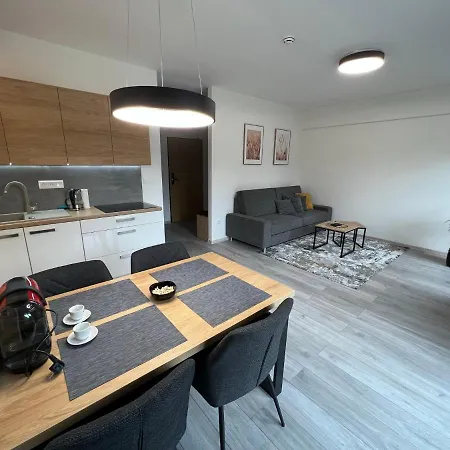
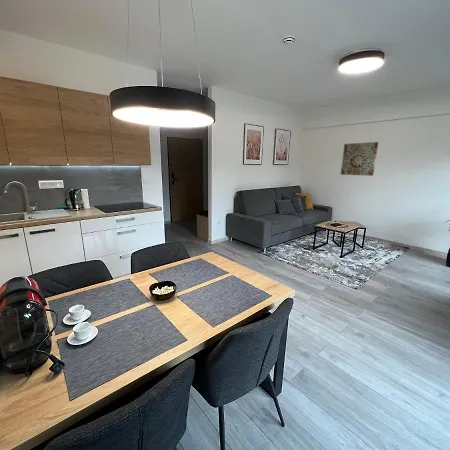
+ wall art [340,141,379,177]
